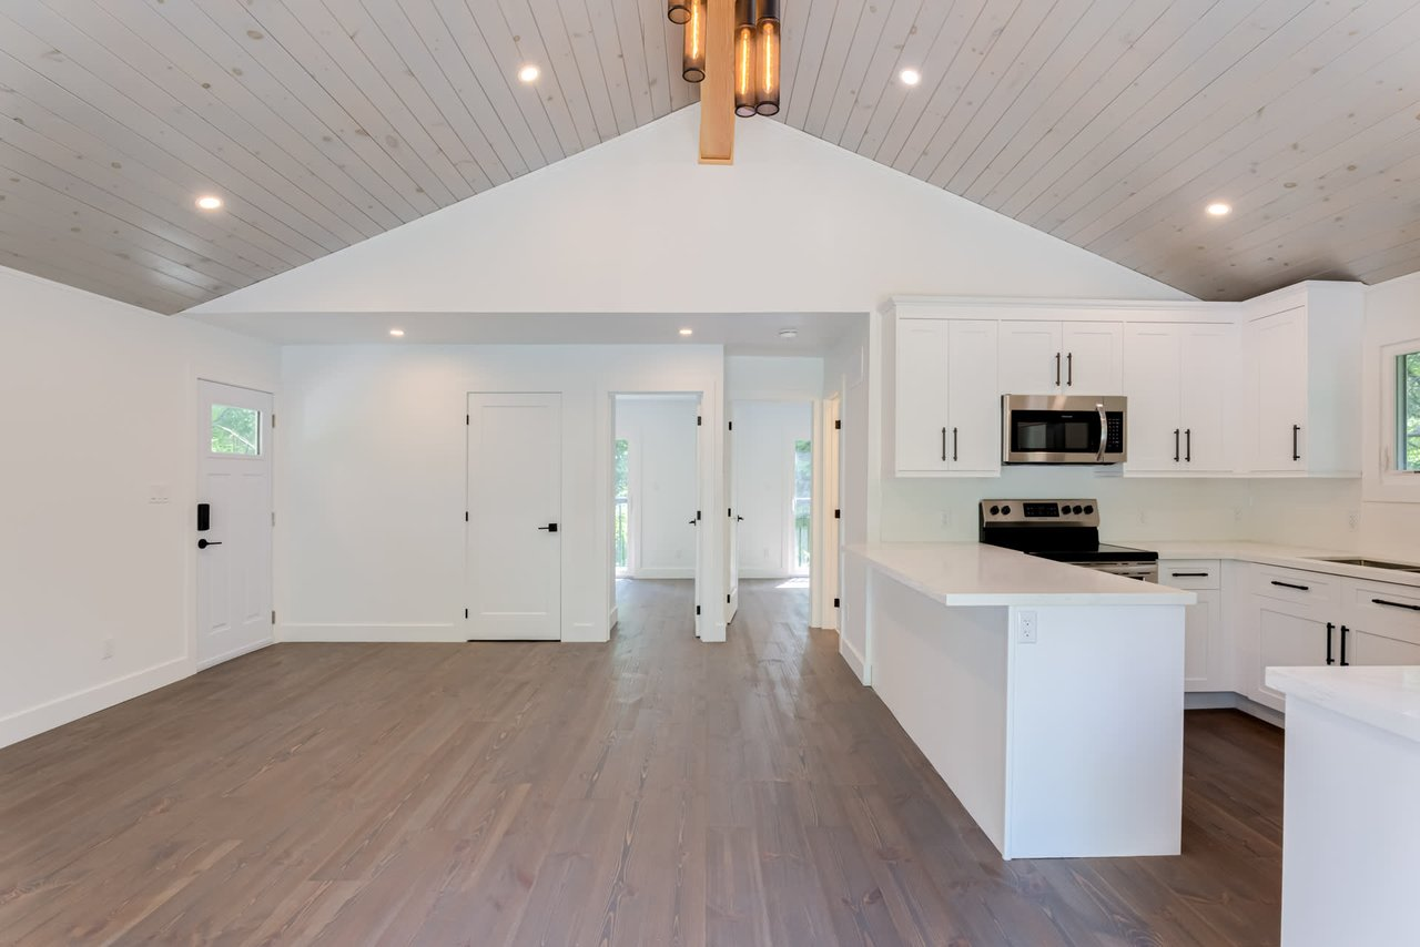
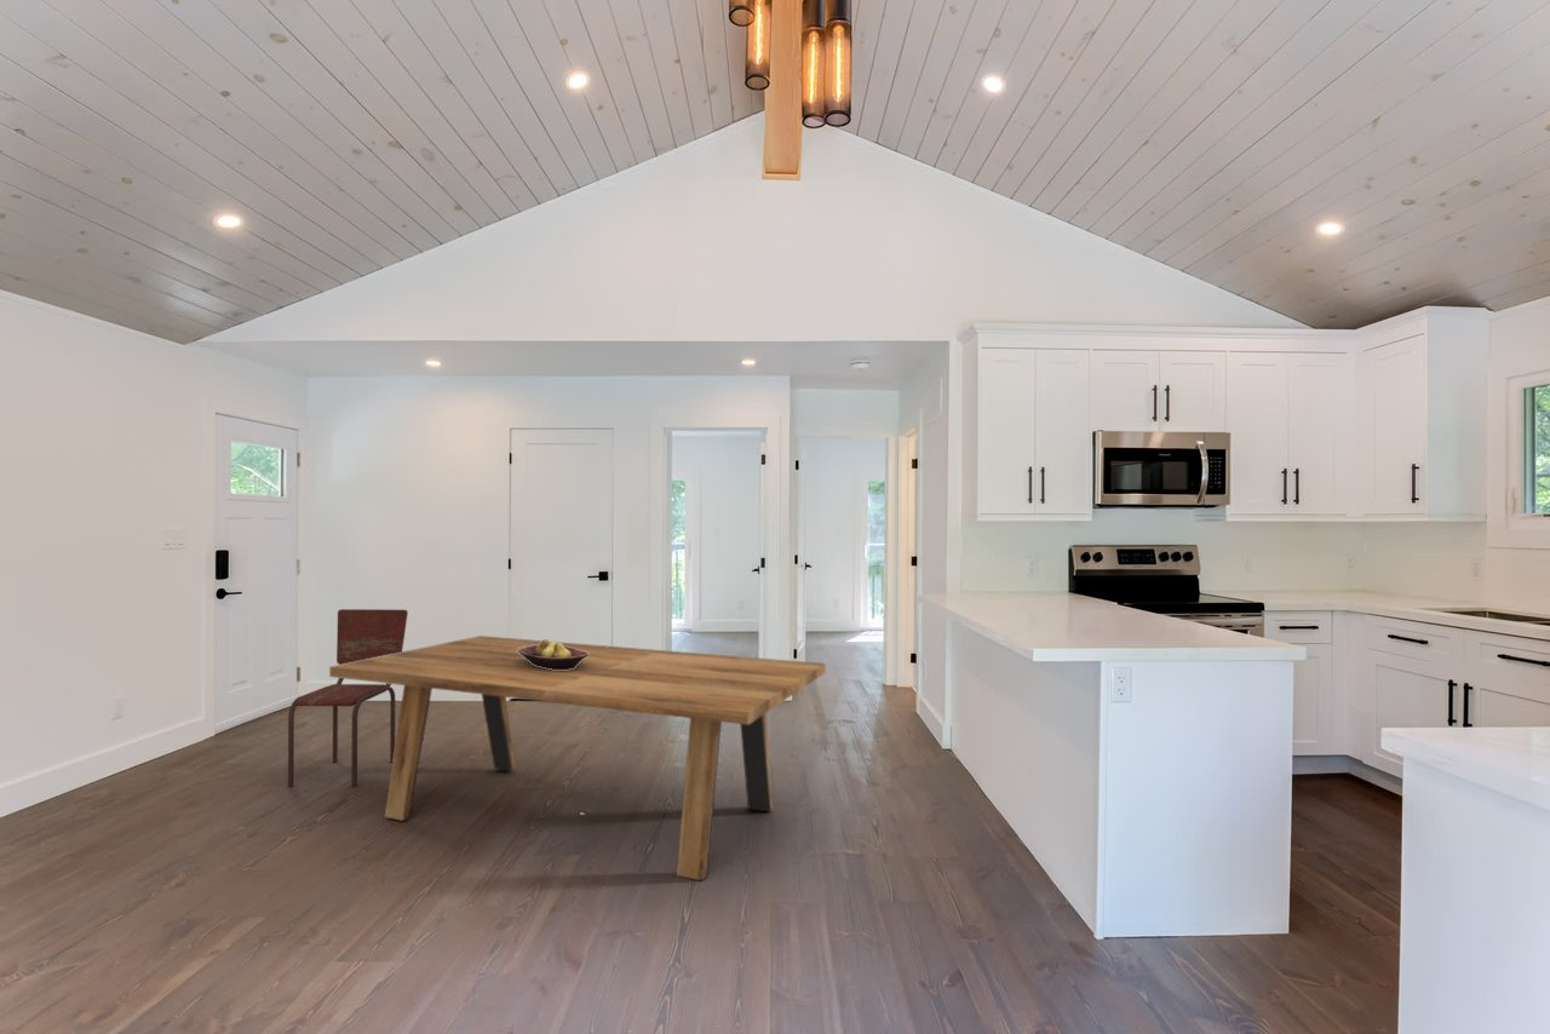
+ fruit bowl [518,638,589,670]
+ dining table [328,634,827,881]
+ chair [287,608,409,788]
